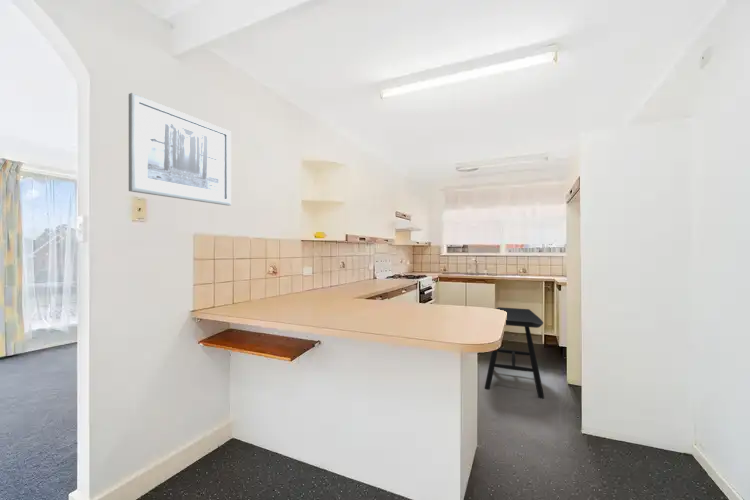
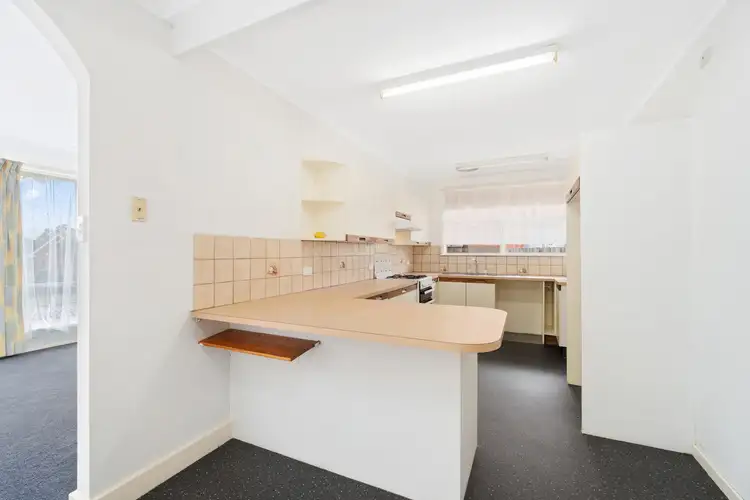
- stool [484,306,545,400]
- wall art [128,92,232,207]
